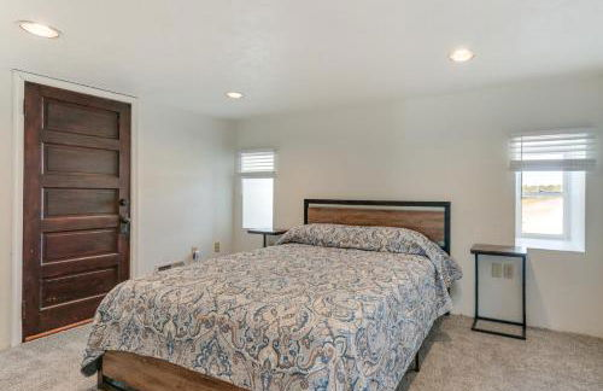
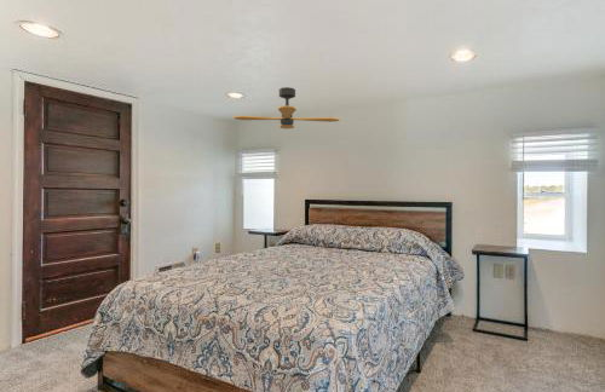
+ ceiling fan [232,86,341,129]
